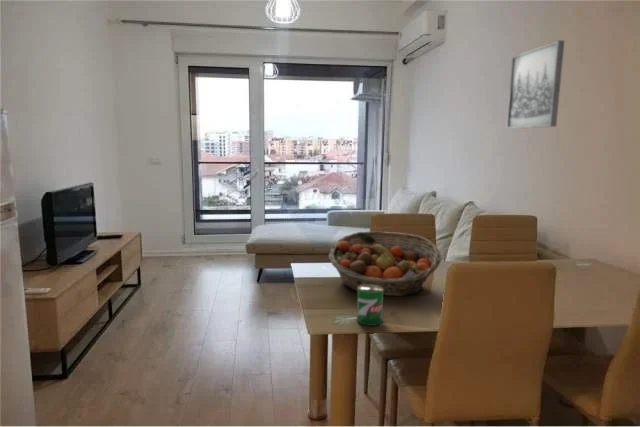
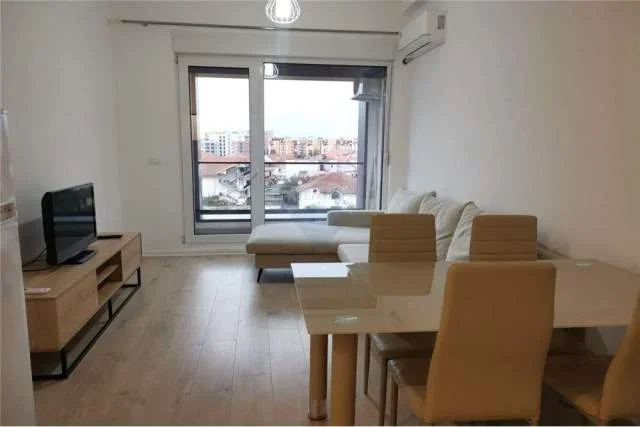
- fruit basket [328,231,442,297]
- wall art [505,39,565,130]
- can [356,284,384,327]
